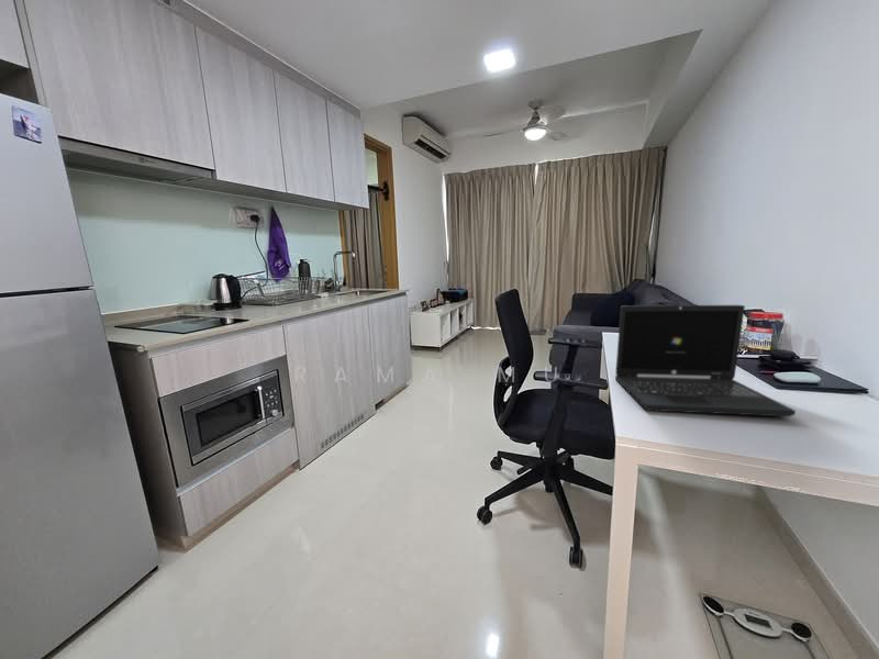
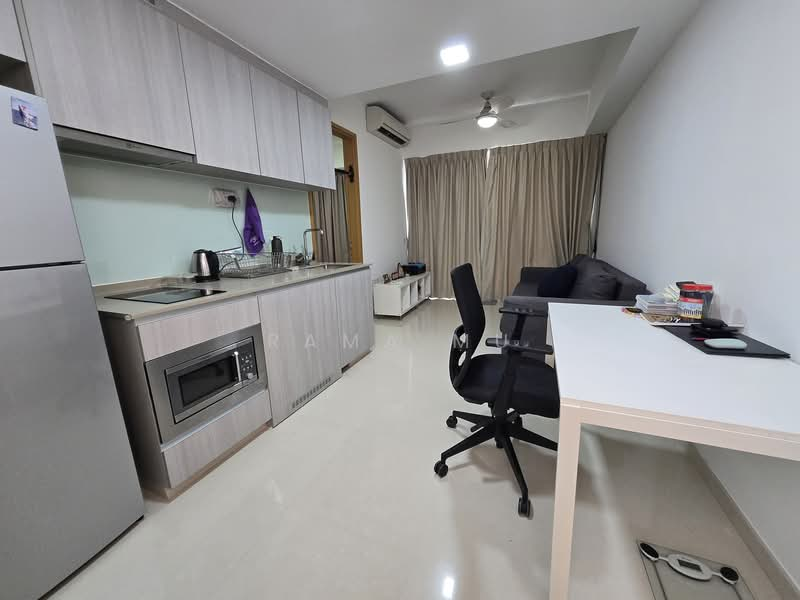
- laptop [614,304,797,417]
